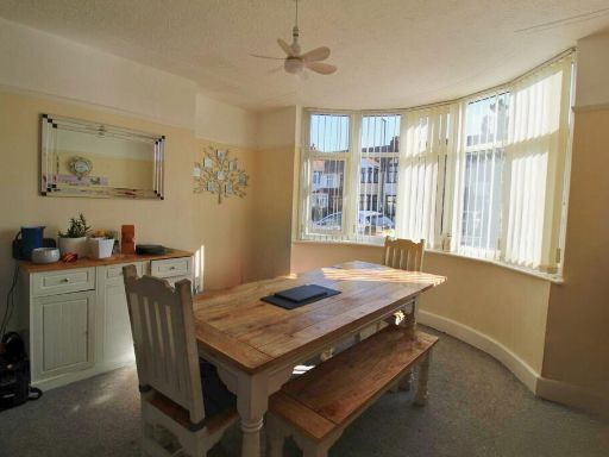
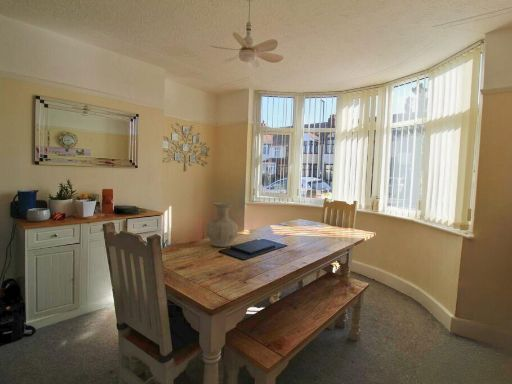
+ vase [205,202,239,248]
